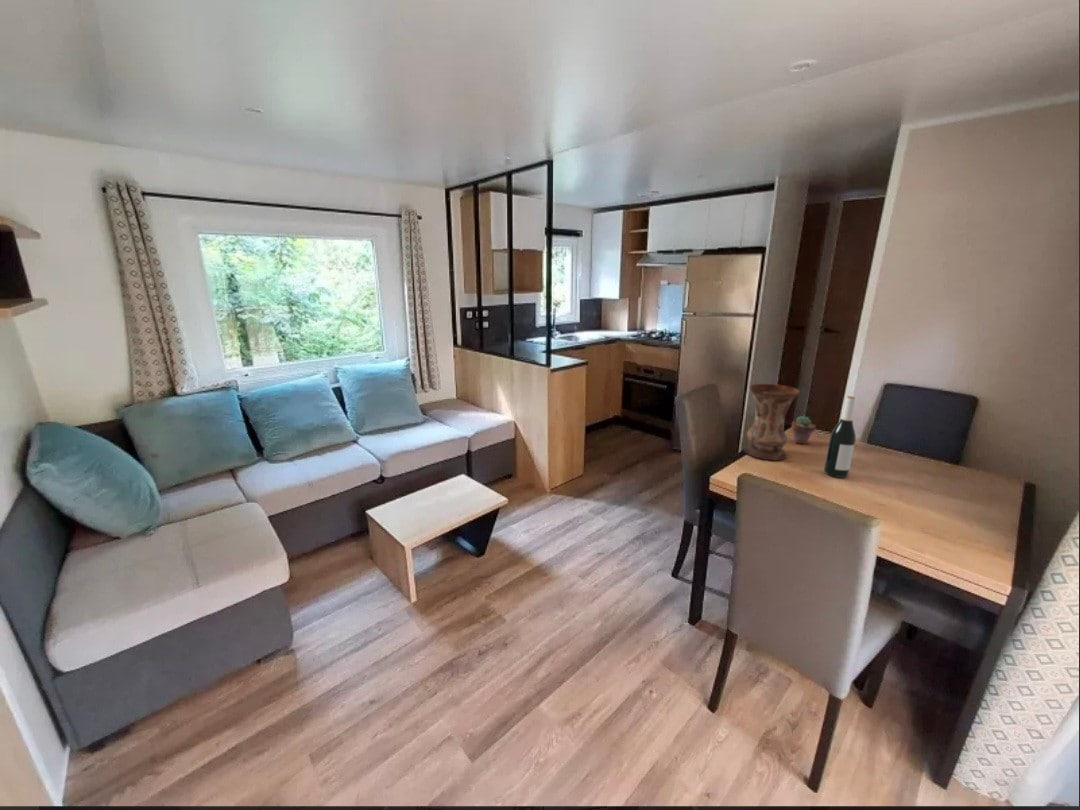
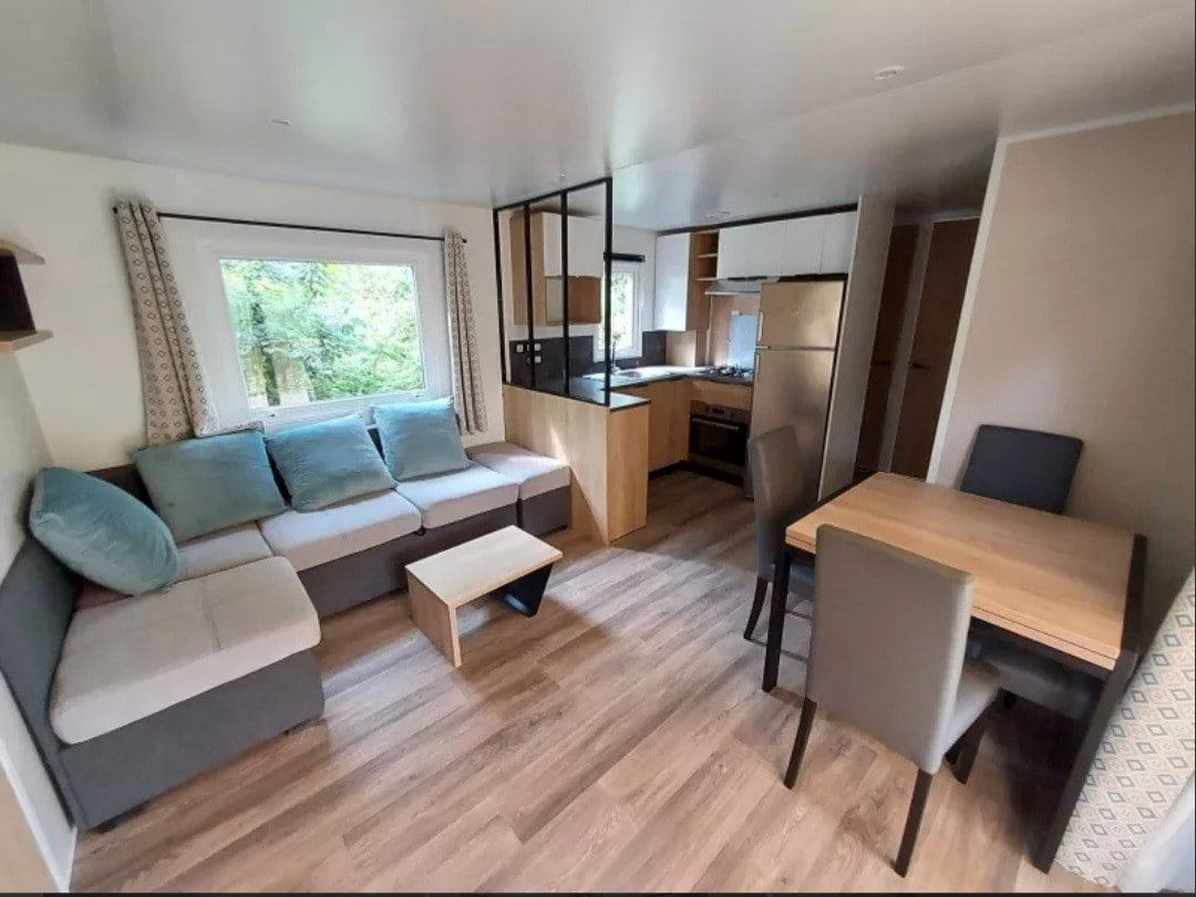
- vase [742,383,801,461]
- wine bottle [823,395,857,479]
- potted succulent [791,415,817,445]
